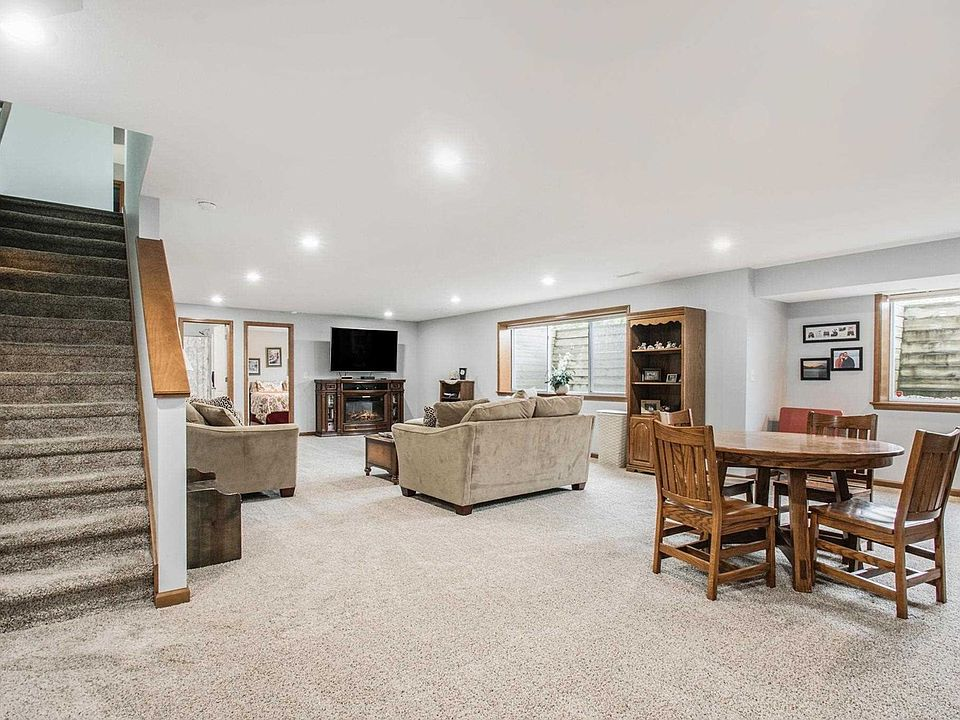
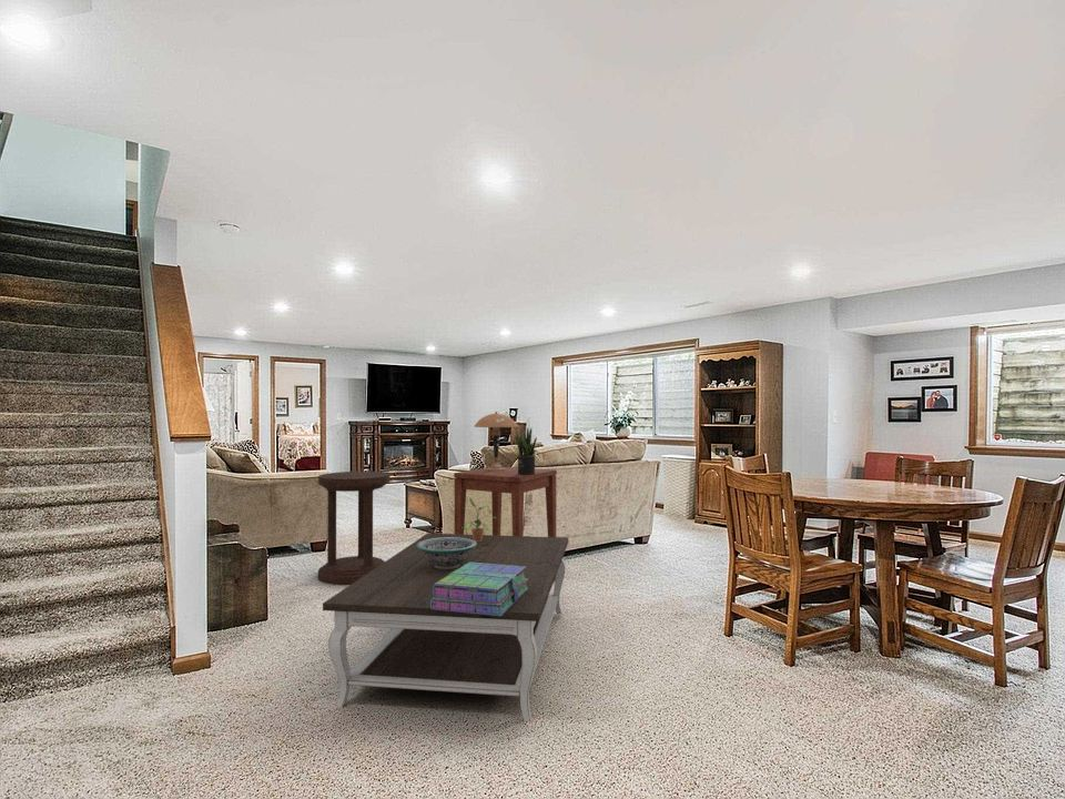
+ side table [453,466,558,581]
+ coffee table [322,533,569,722]
+ decorative bowl [417,537,477,569]
+ potted plant [514,426,538,475]
+ table lamp [474,411,519,471]
+ side table [317,471,390,586]
+ stack of books [430,563,528,616]
+ potted plant [462,497,496,542]
